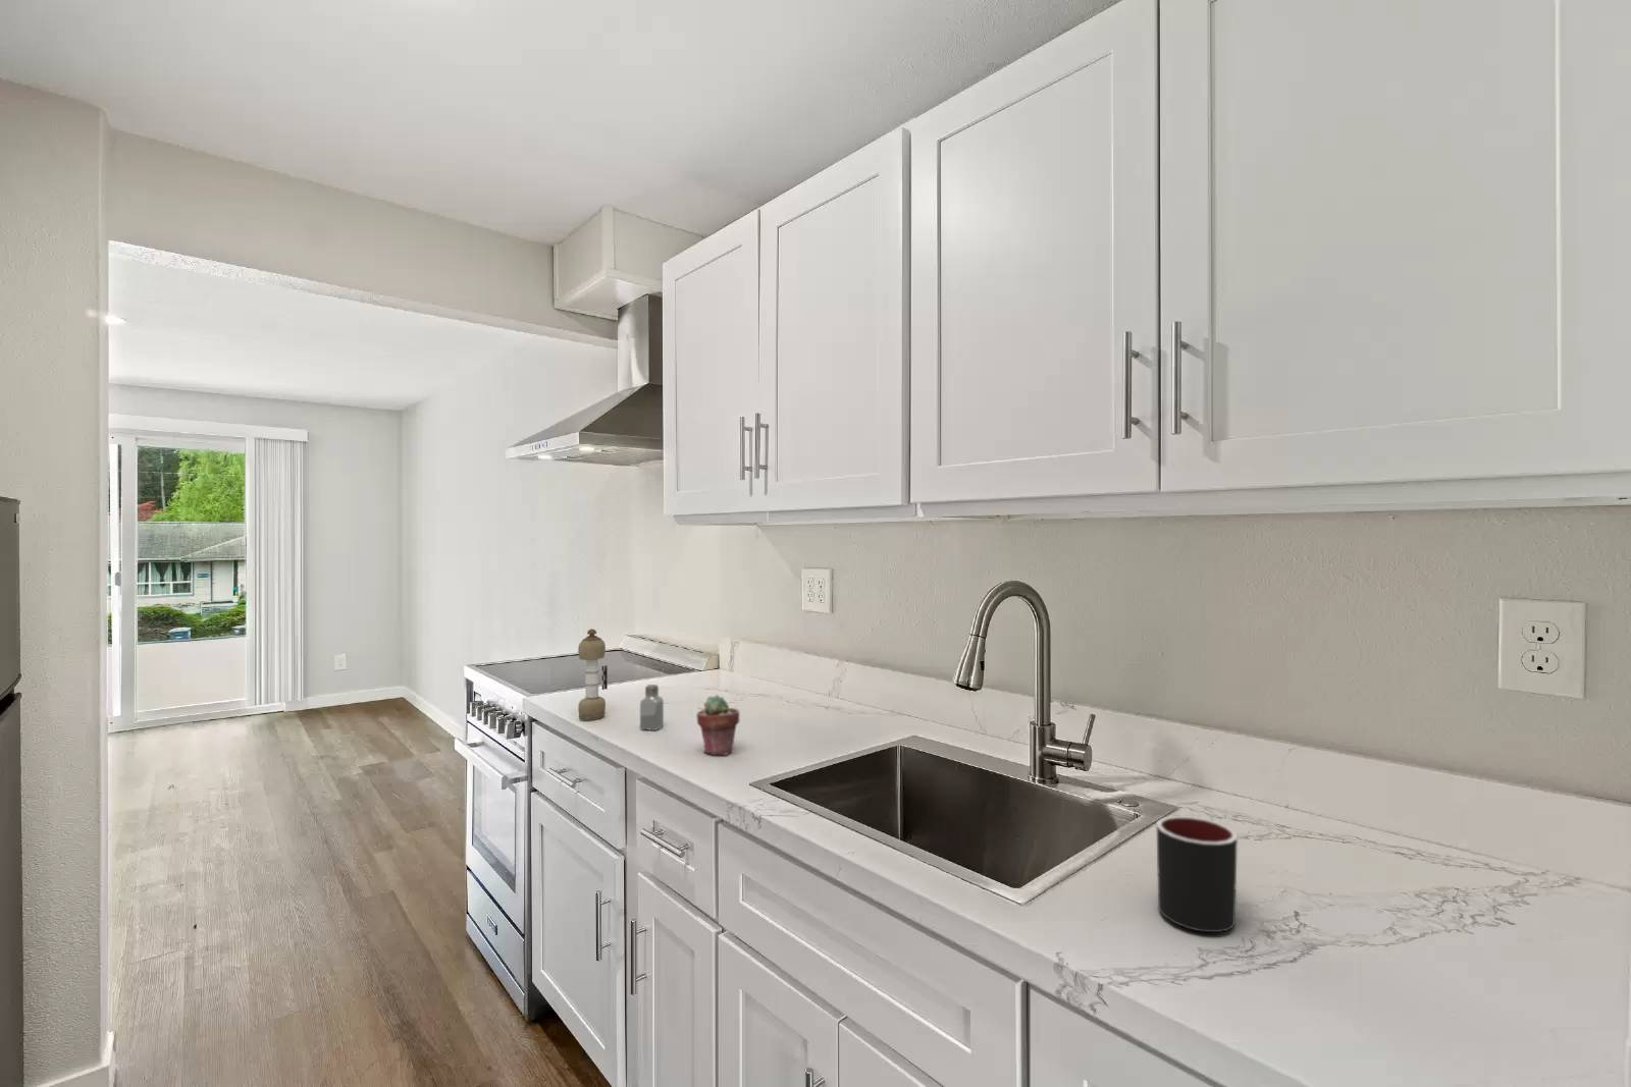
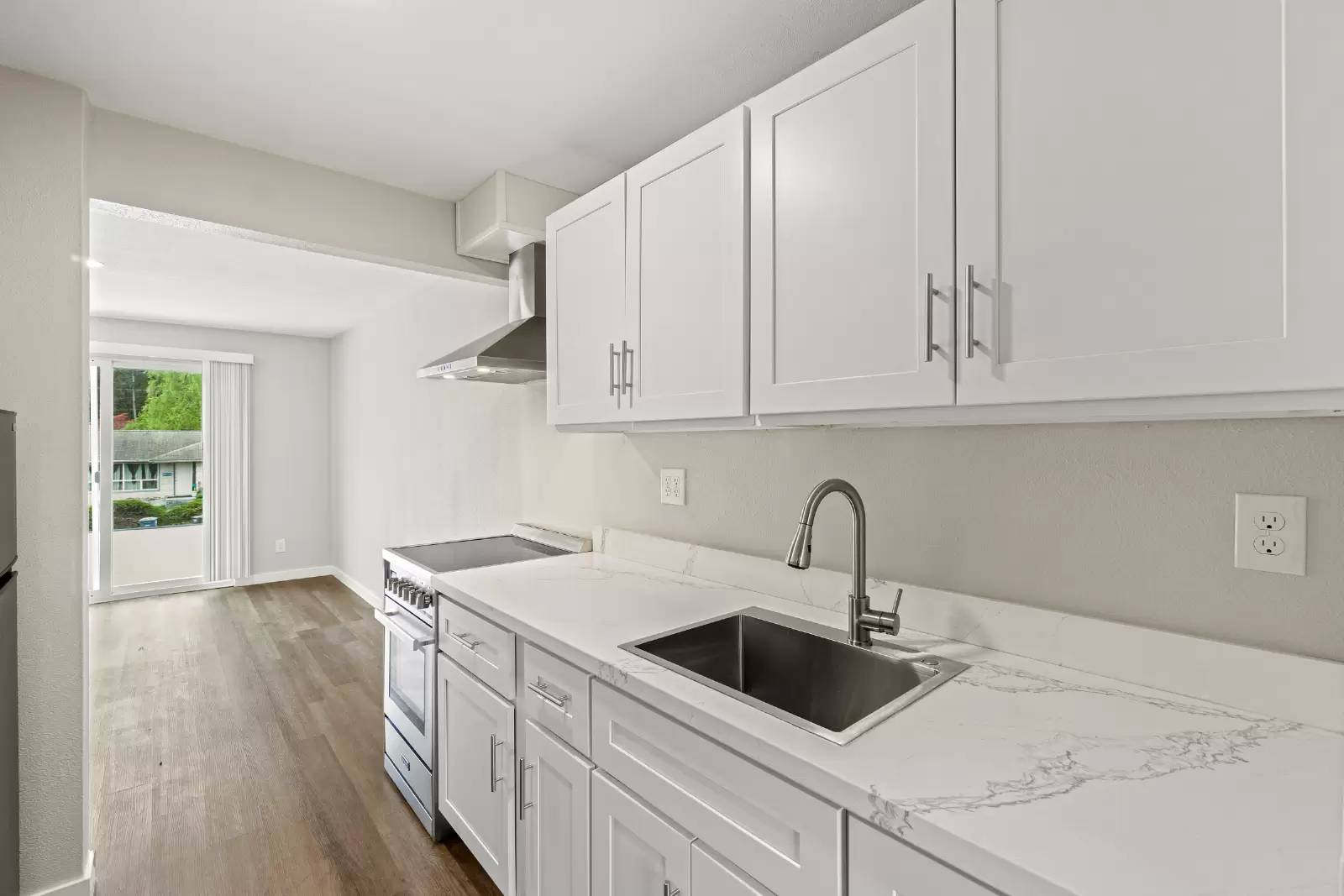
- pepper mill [576,627,608,722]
- saltshaker [640,683,665,732]
- potted succulent [695,695,740,756]
- mug [1157,815,1239,933]
